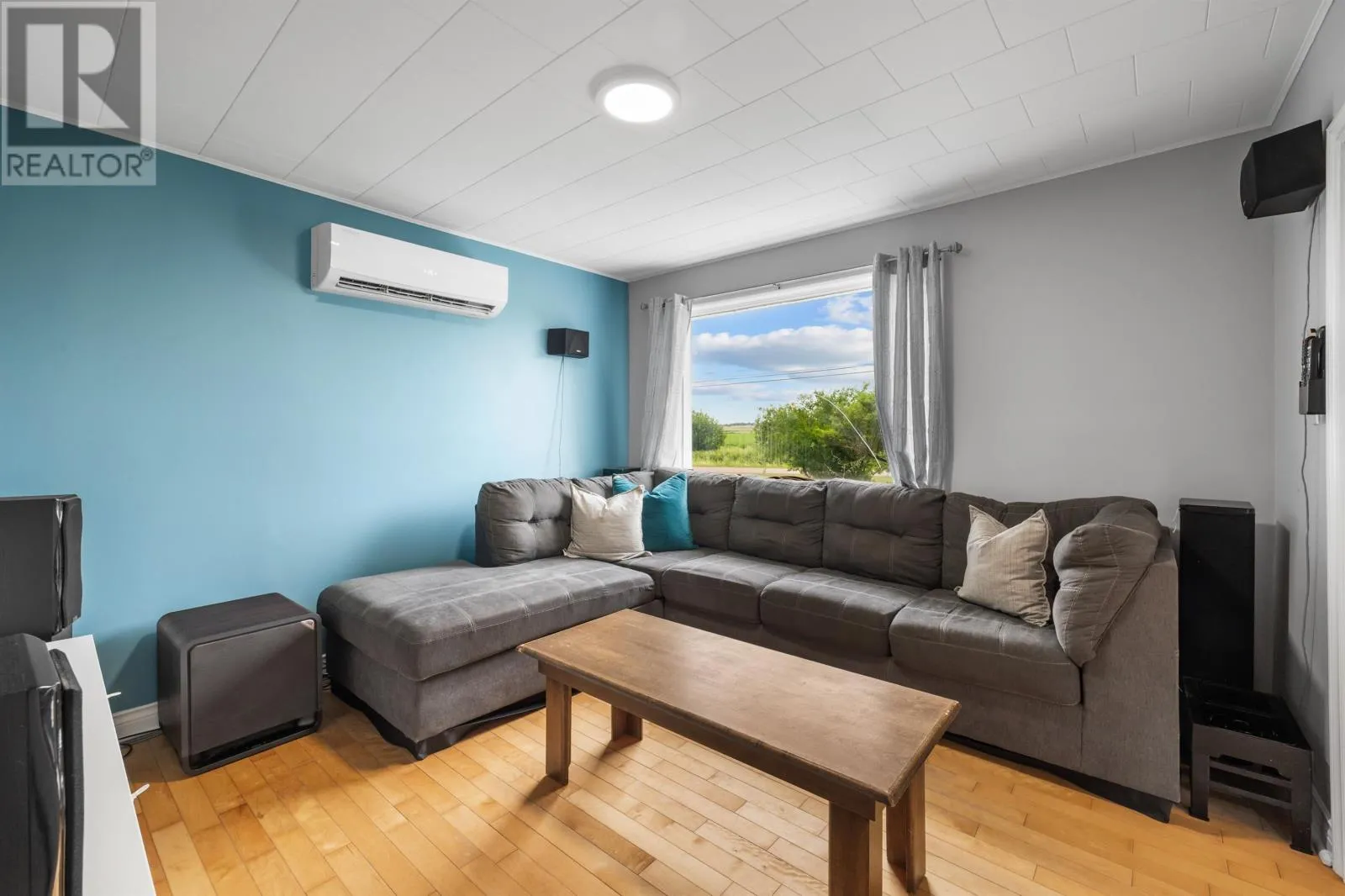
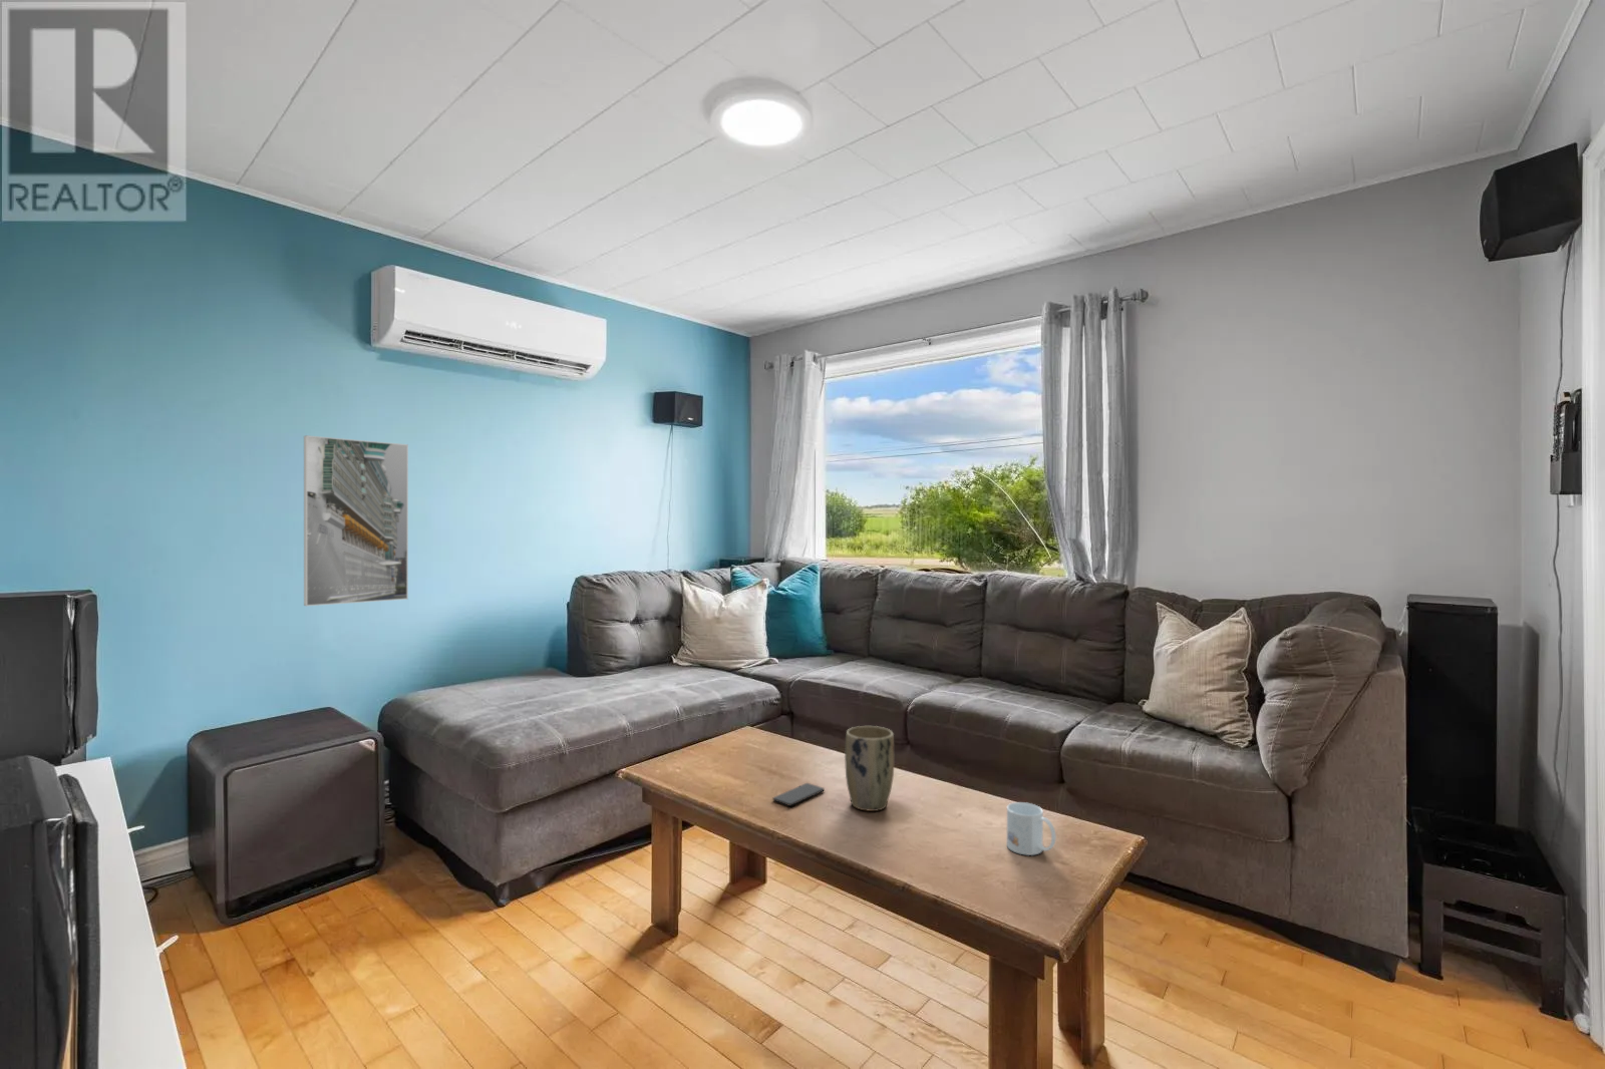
+ plant pot [844,725,895,812]
+ mug [1006,802,1057,857]
+ smartphone [771,783,826,808]
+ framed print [303,434,409,607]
